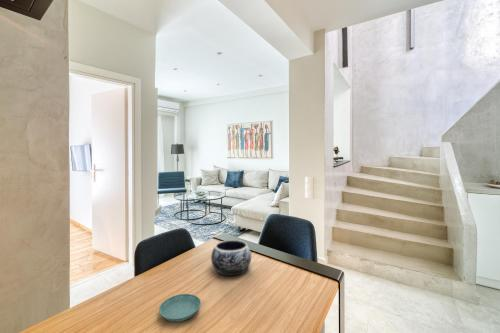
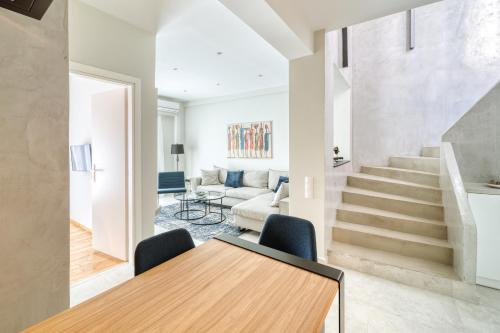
- saucer [158,293,202,323]
- decorative bowl [210,239,252,277]
